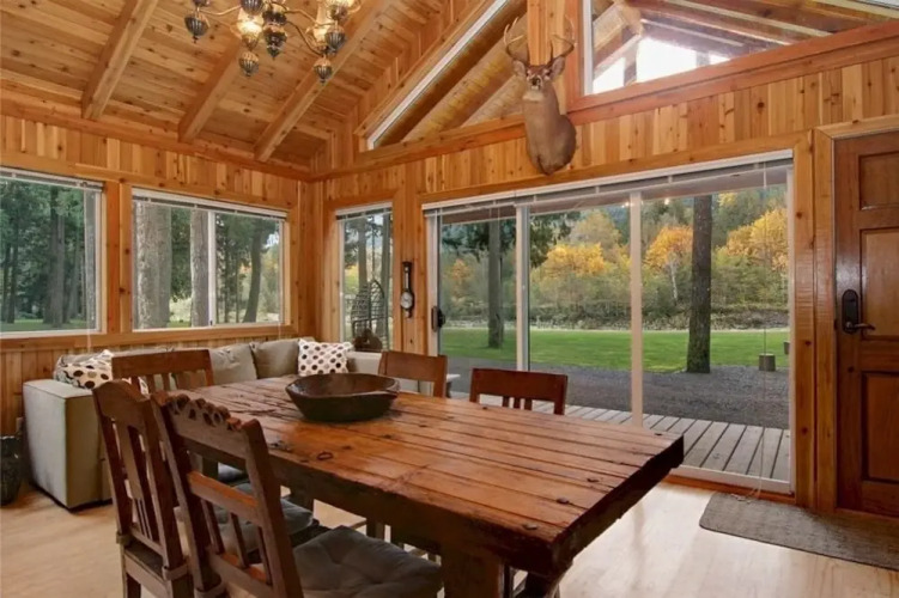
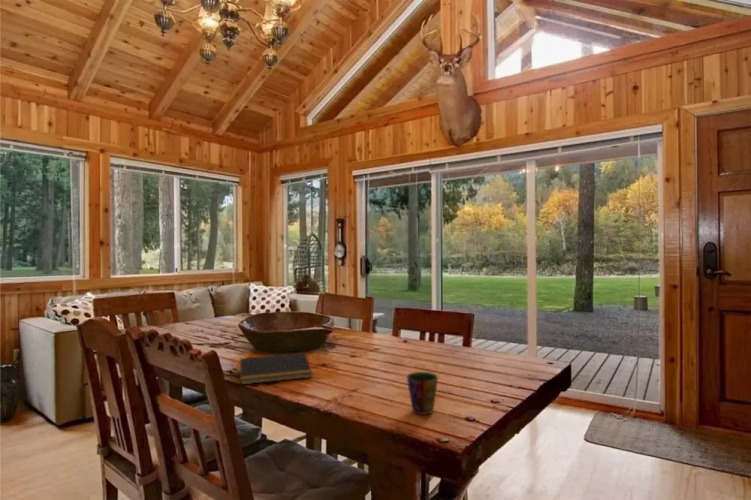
+ notepad [237,352,313,386]
+ cup [406,371,439,416]
